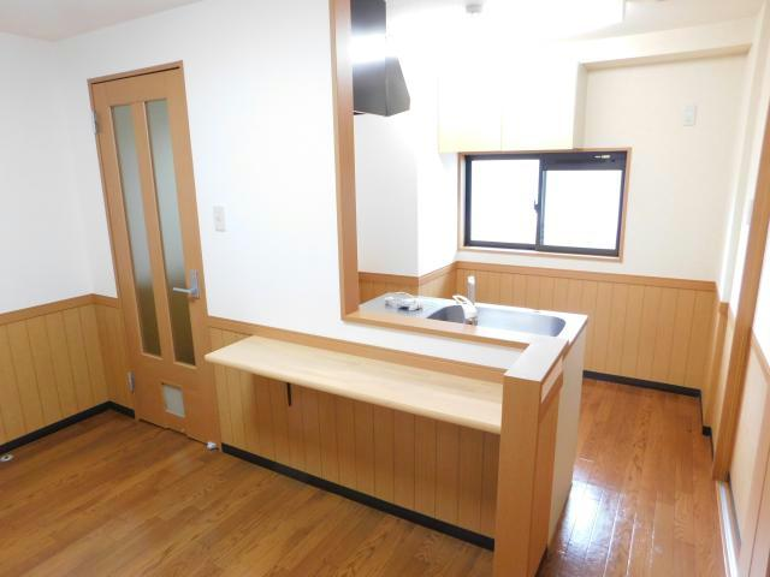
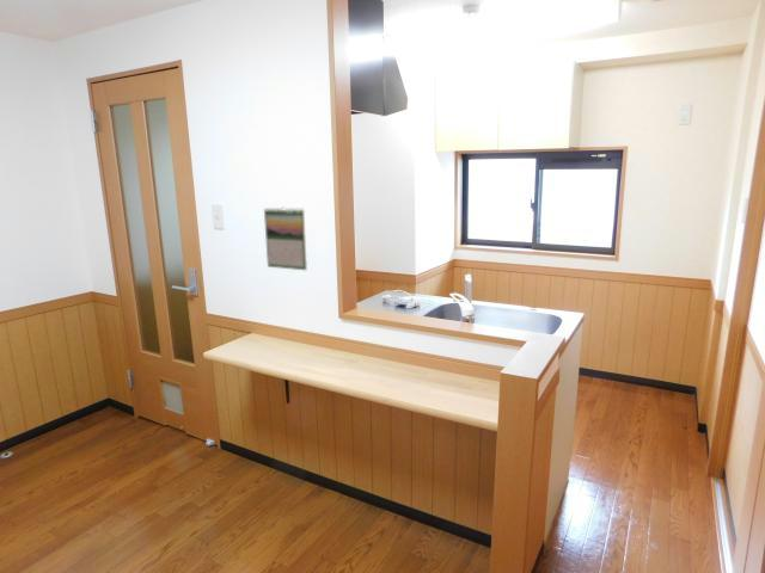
+ calendar [263,205,308,271]
